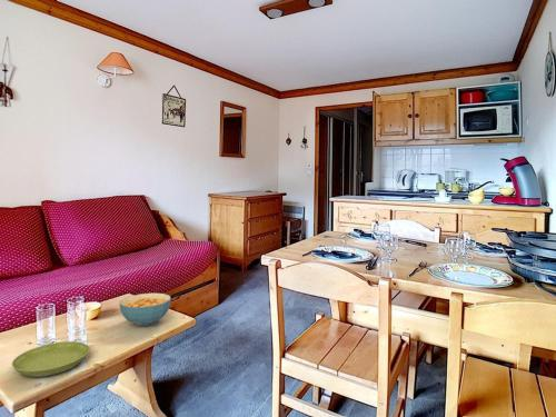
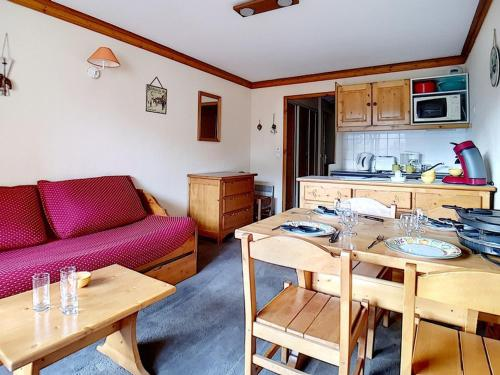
- cereal bowl [119,292,172,327]
- saucer [11,340,90,378]
